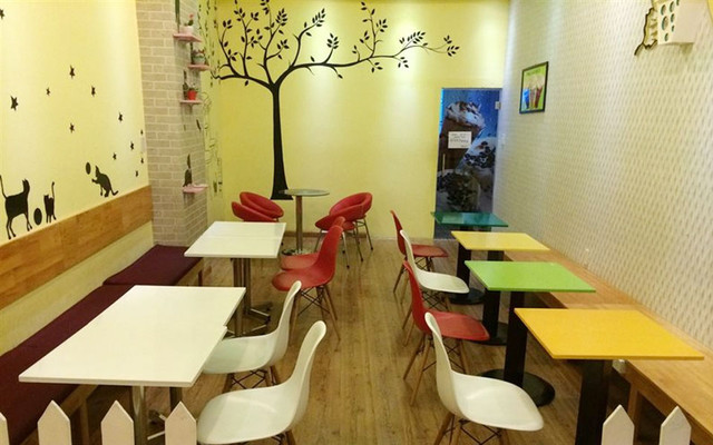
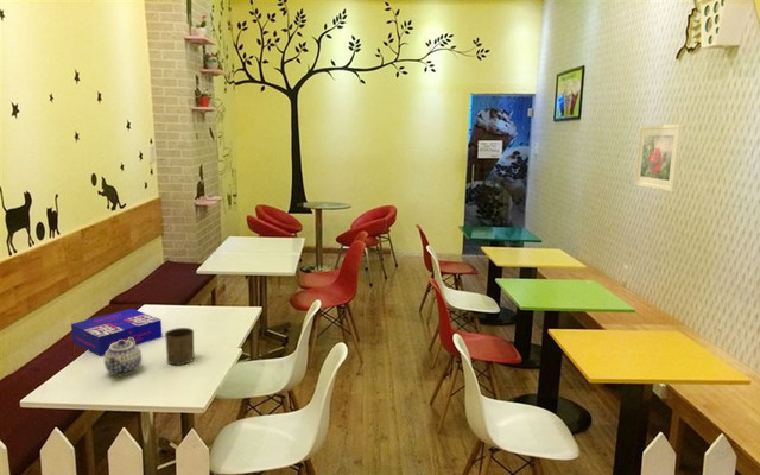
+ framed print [633,124,684,194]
+ board game [70,308,163,357]
+ cup [164,327,195,366]
+ teapot [103,337,142,376]
